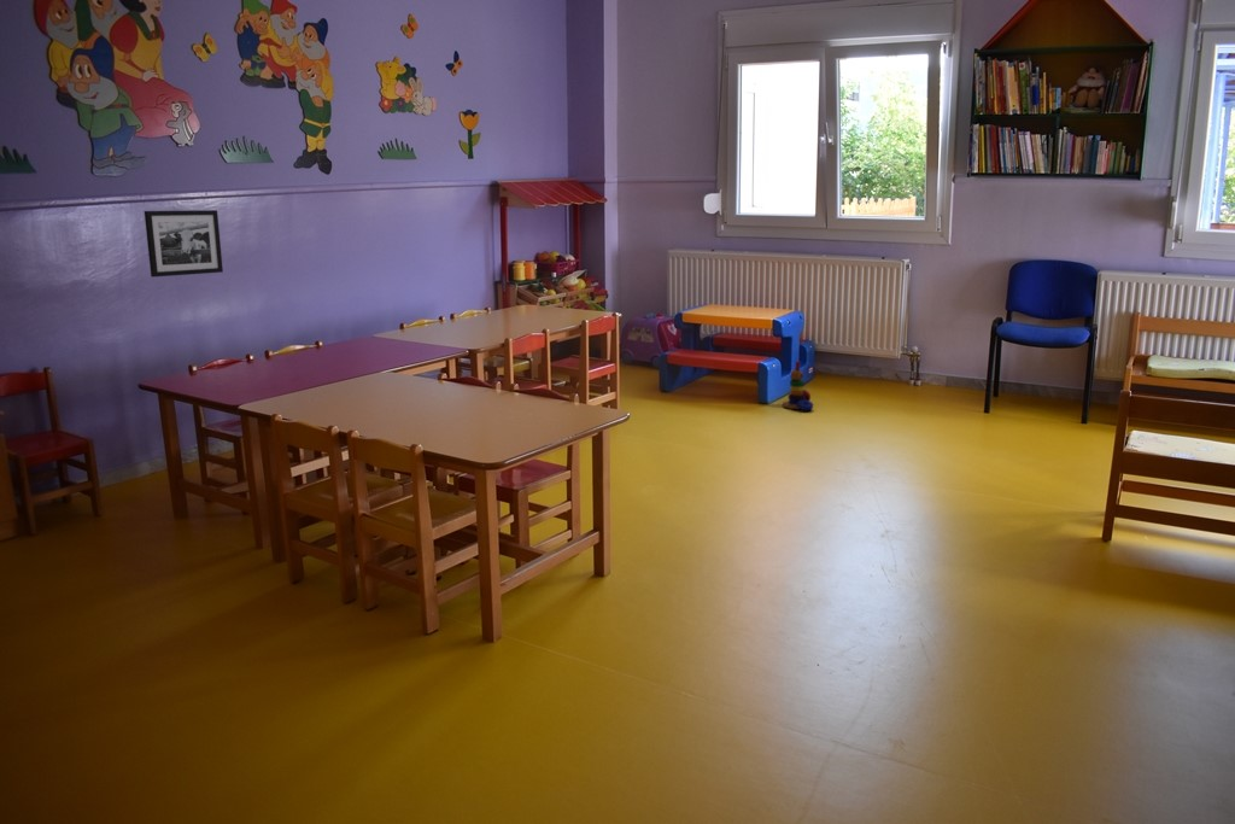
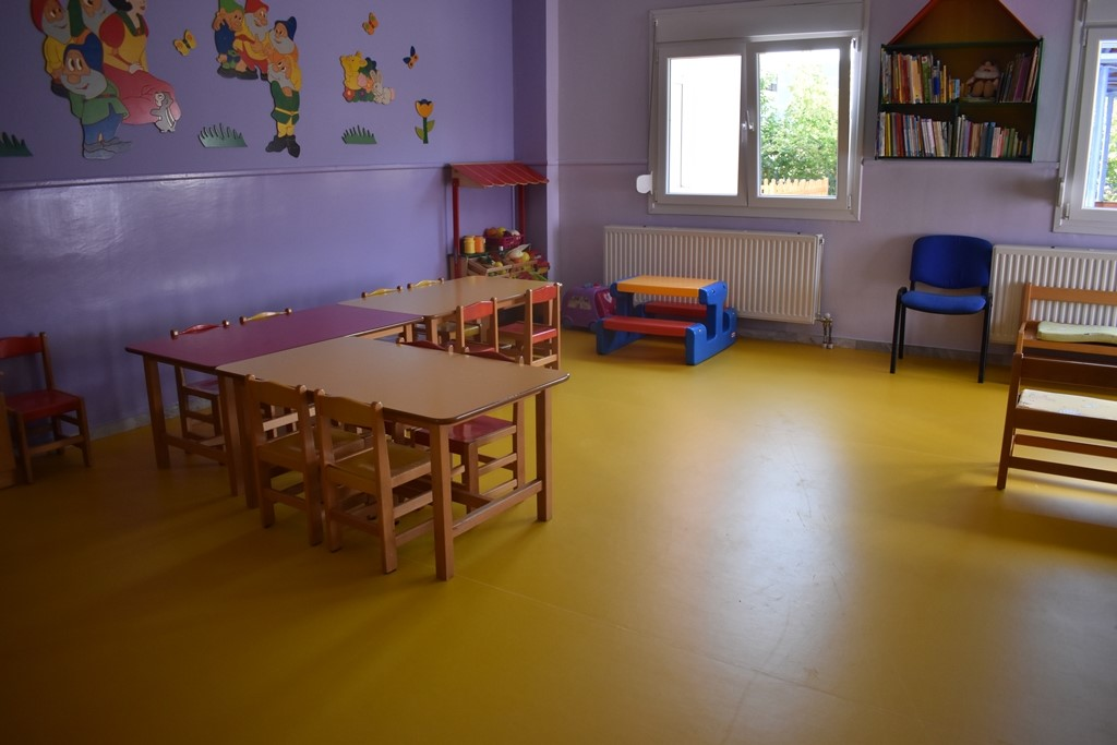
- stacking toy [782,361,814,411]
- picture frame [144,209,224,279]
